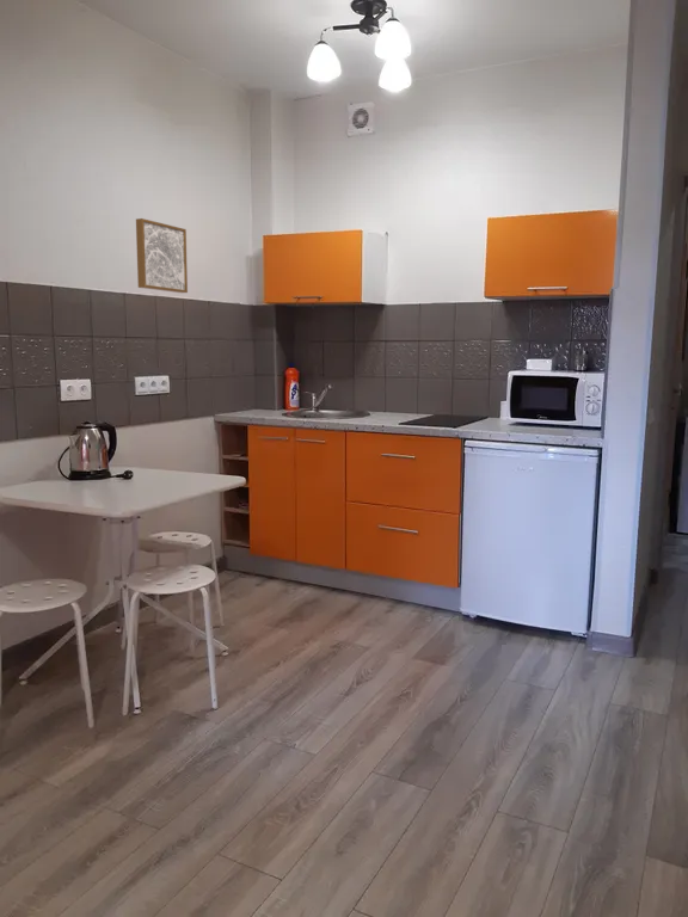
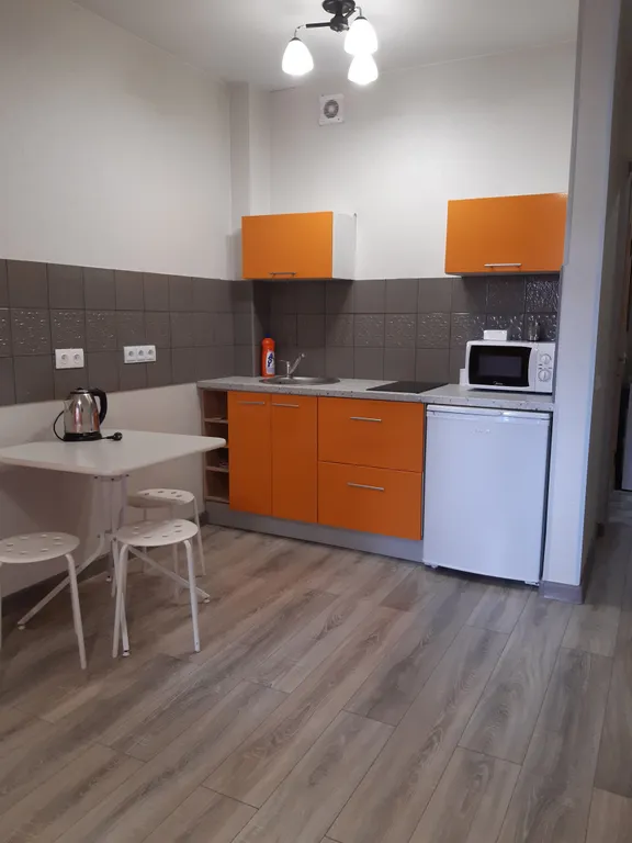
- wall art [135,217,189,294]
